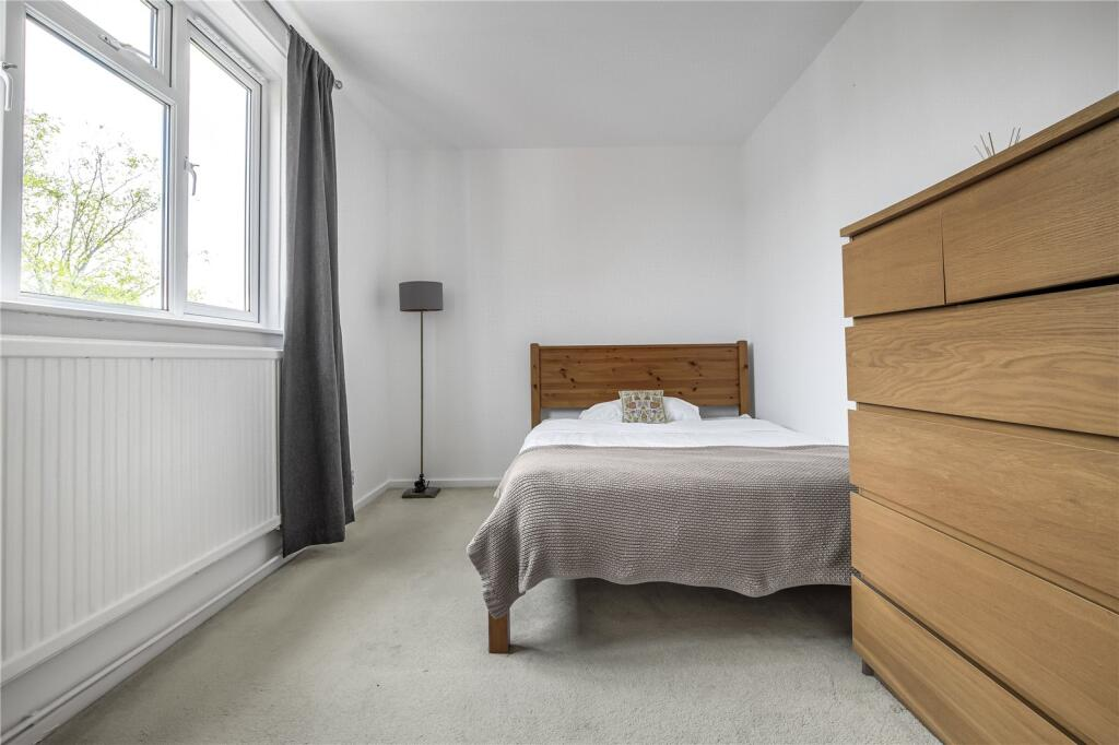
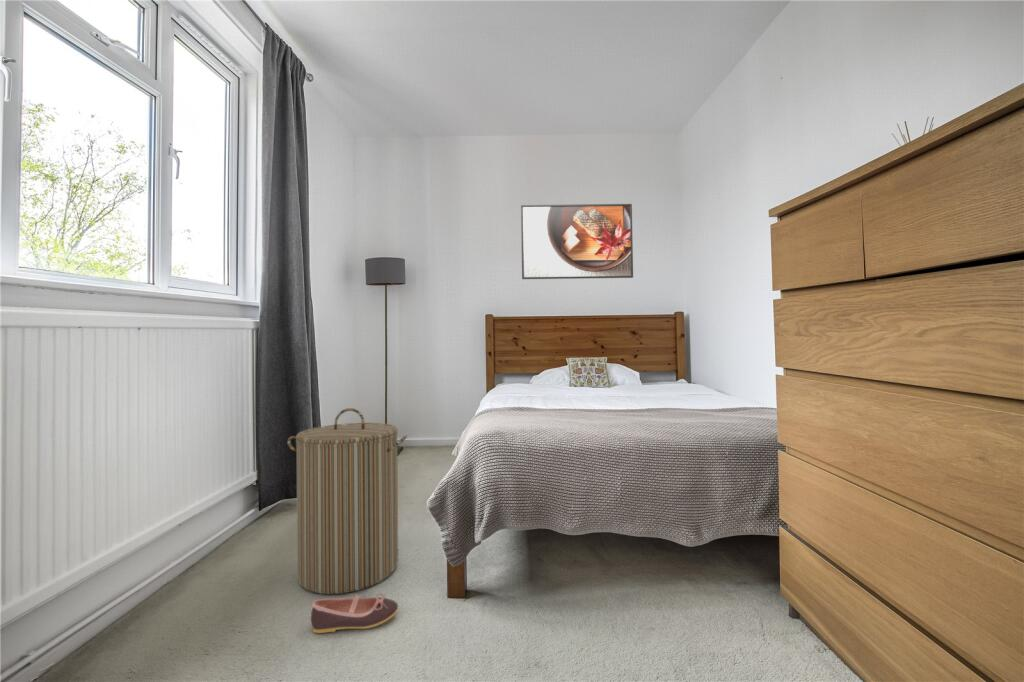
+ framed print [520,203,634,280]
+ shoe [309,592,399,634]
+ laundry hamper [287,407,408,595]
